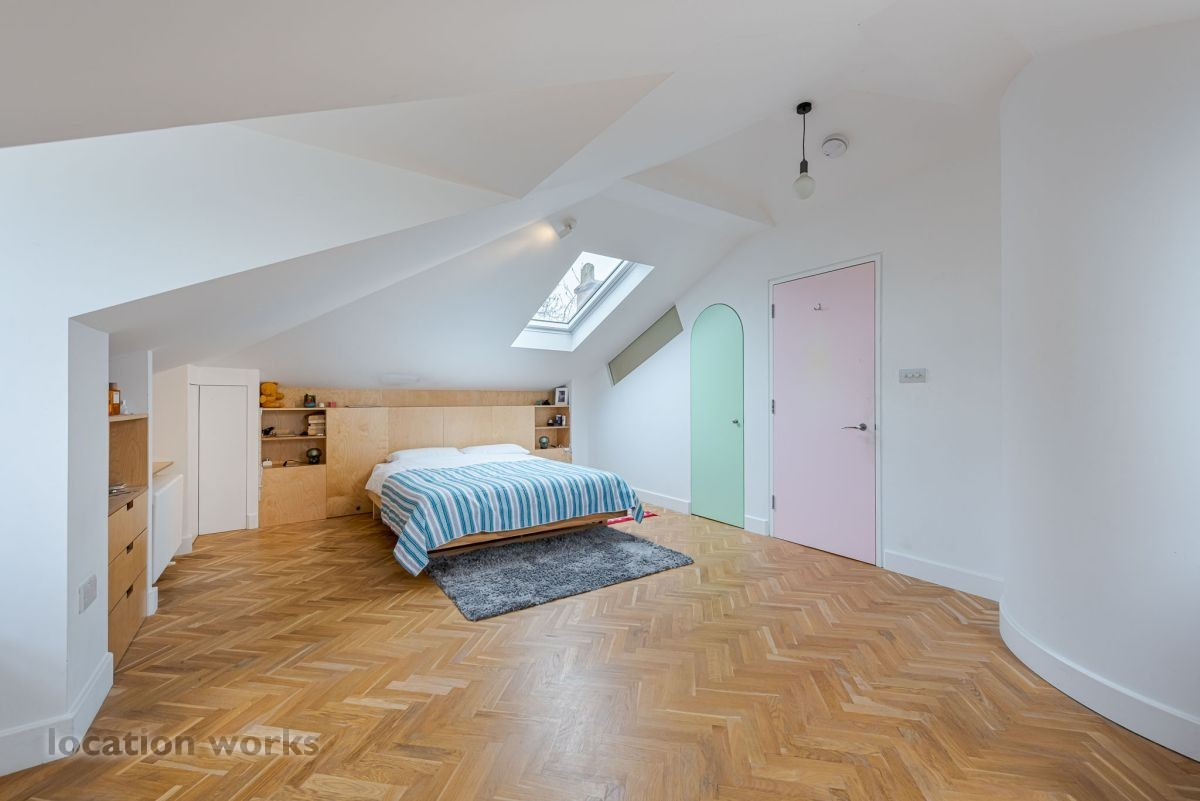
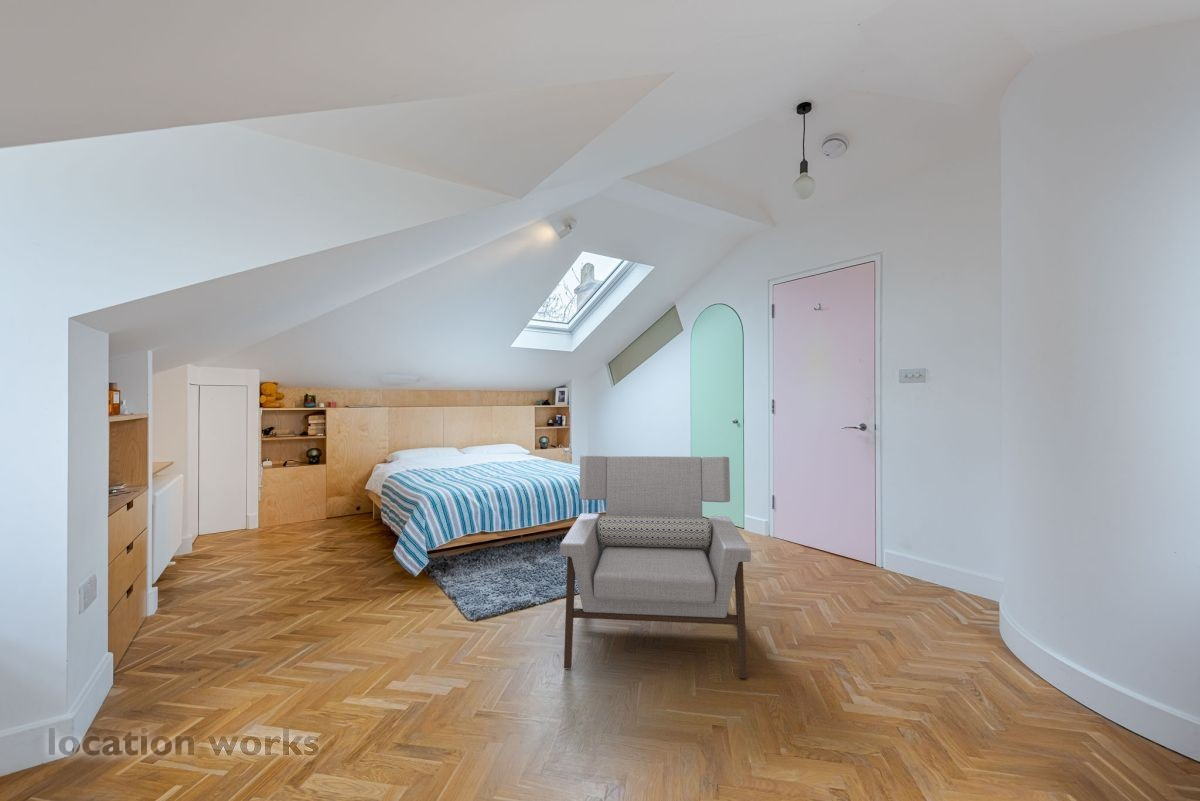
+ armchair [559,454,752,679]
